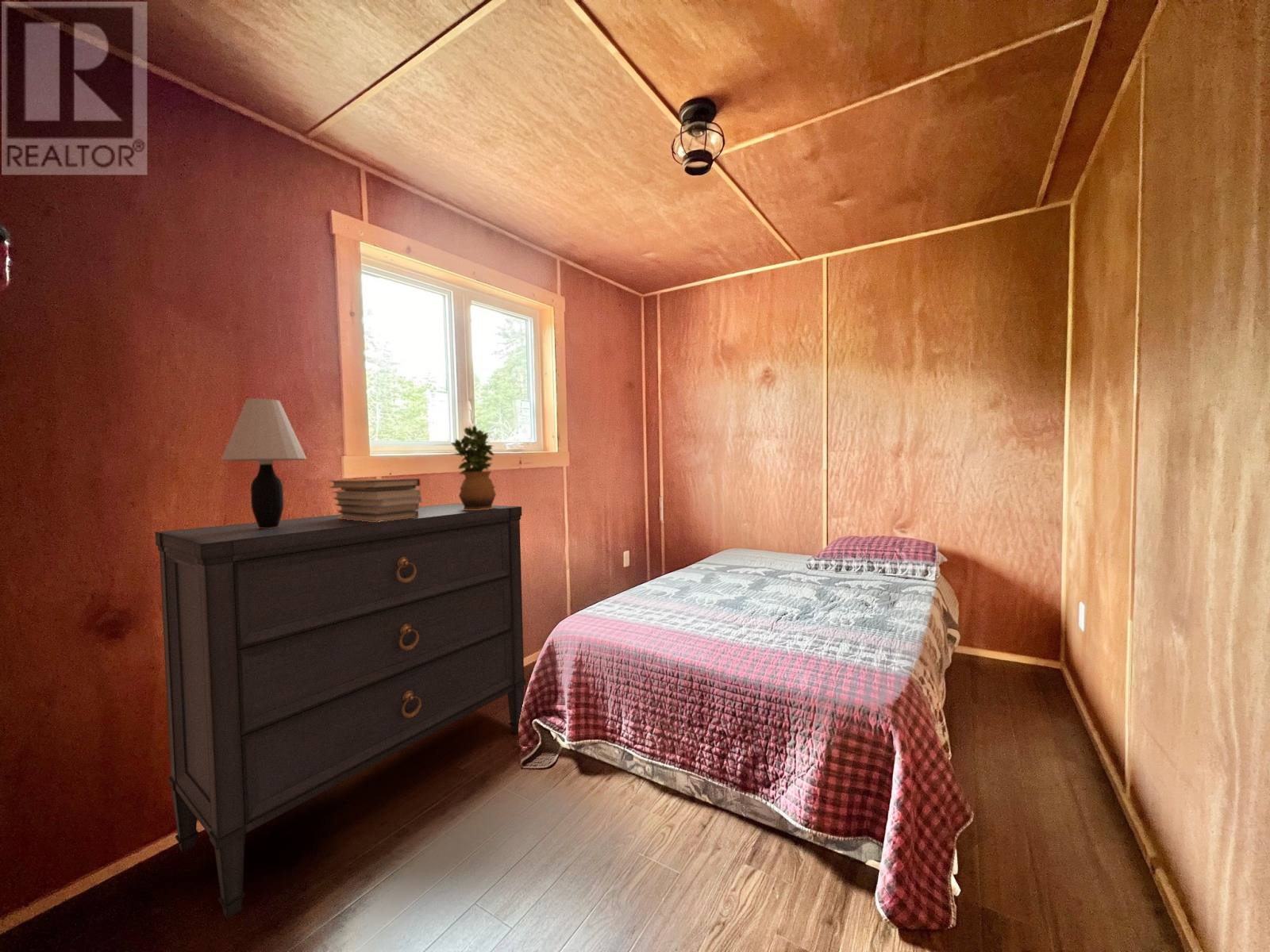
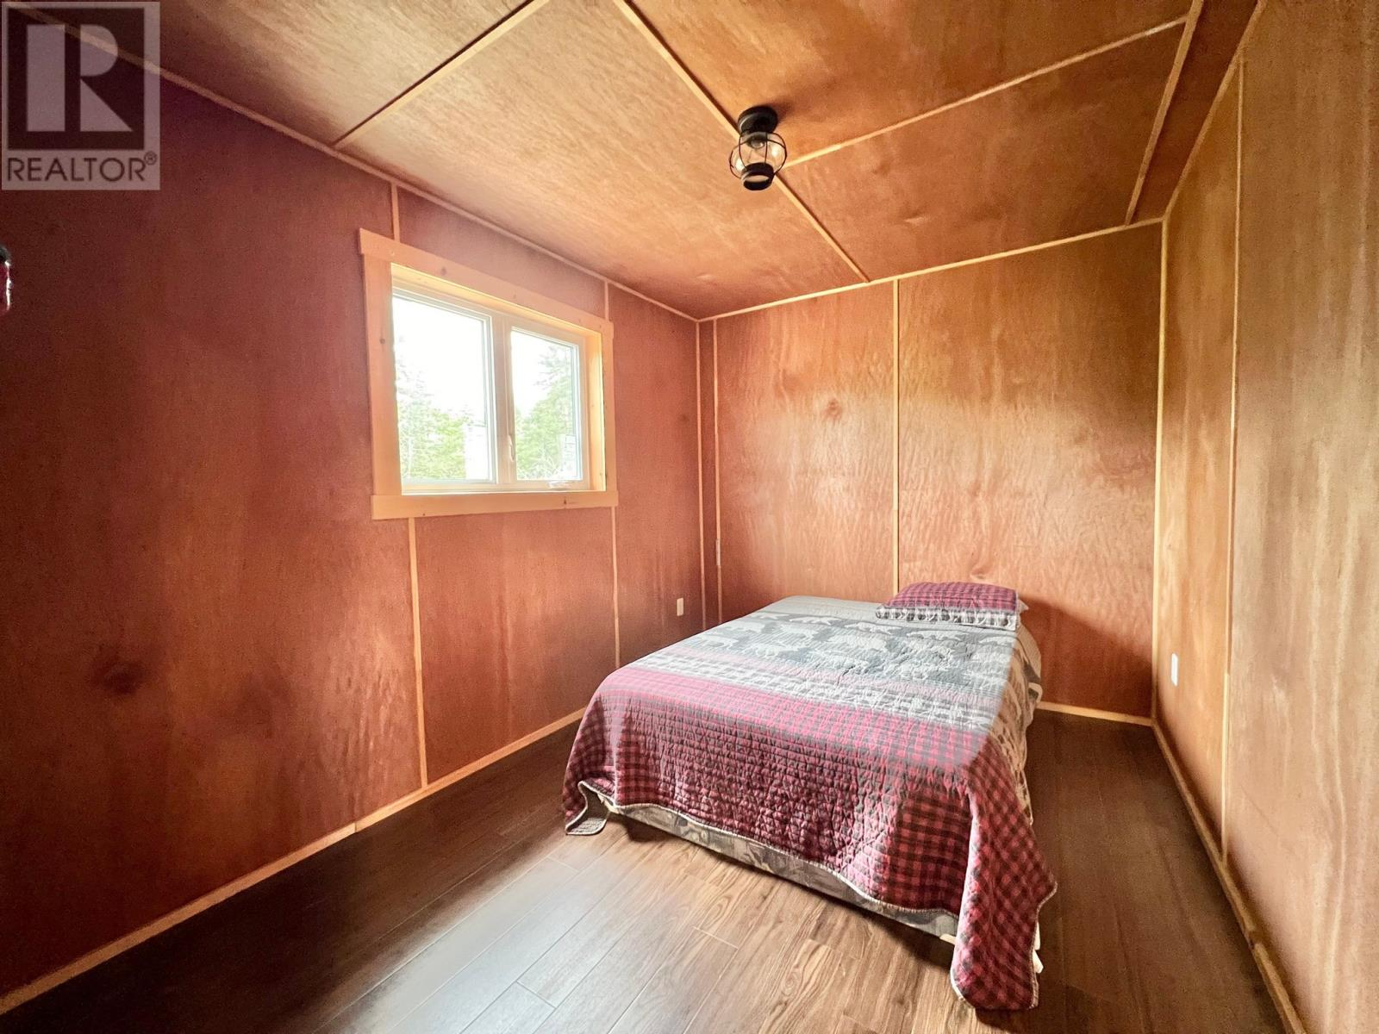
- table lamp [221,397,308,528]
- potted plant [450,425,497,510]
- book stack [329,478,422,522]
- dresser [154,502,527,919]
